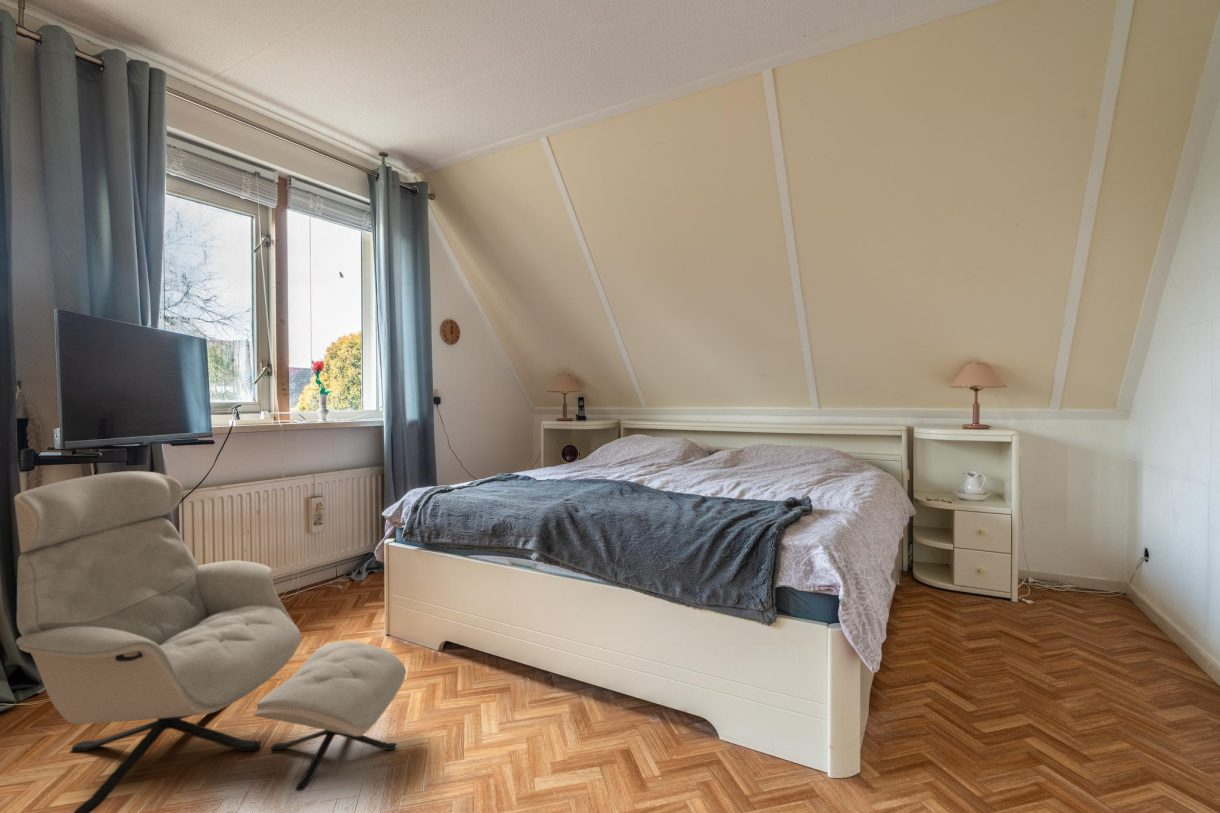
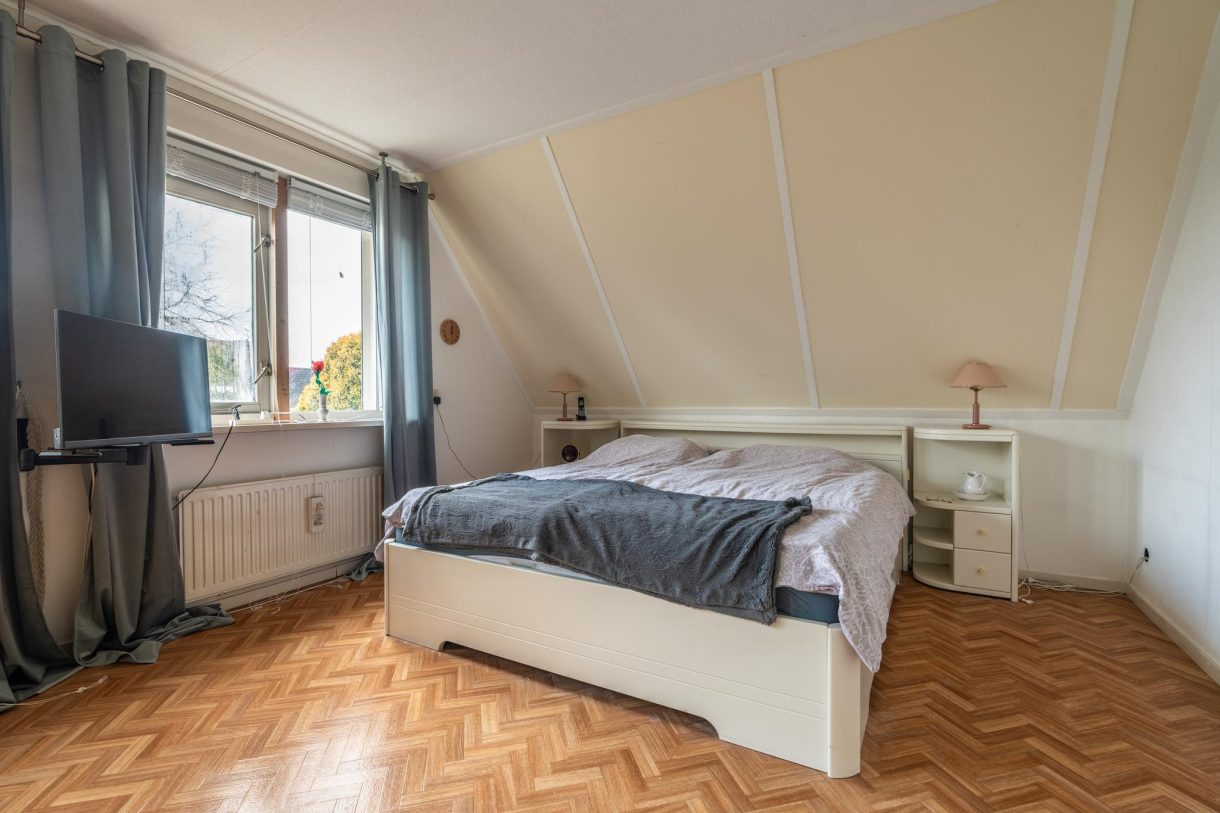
- armchair [13,470,407,813]
